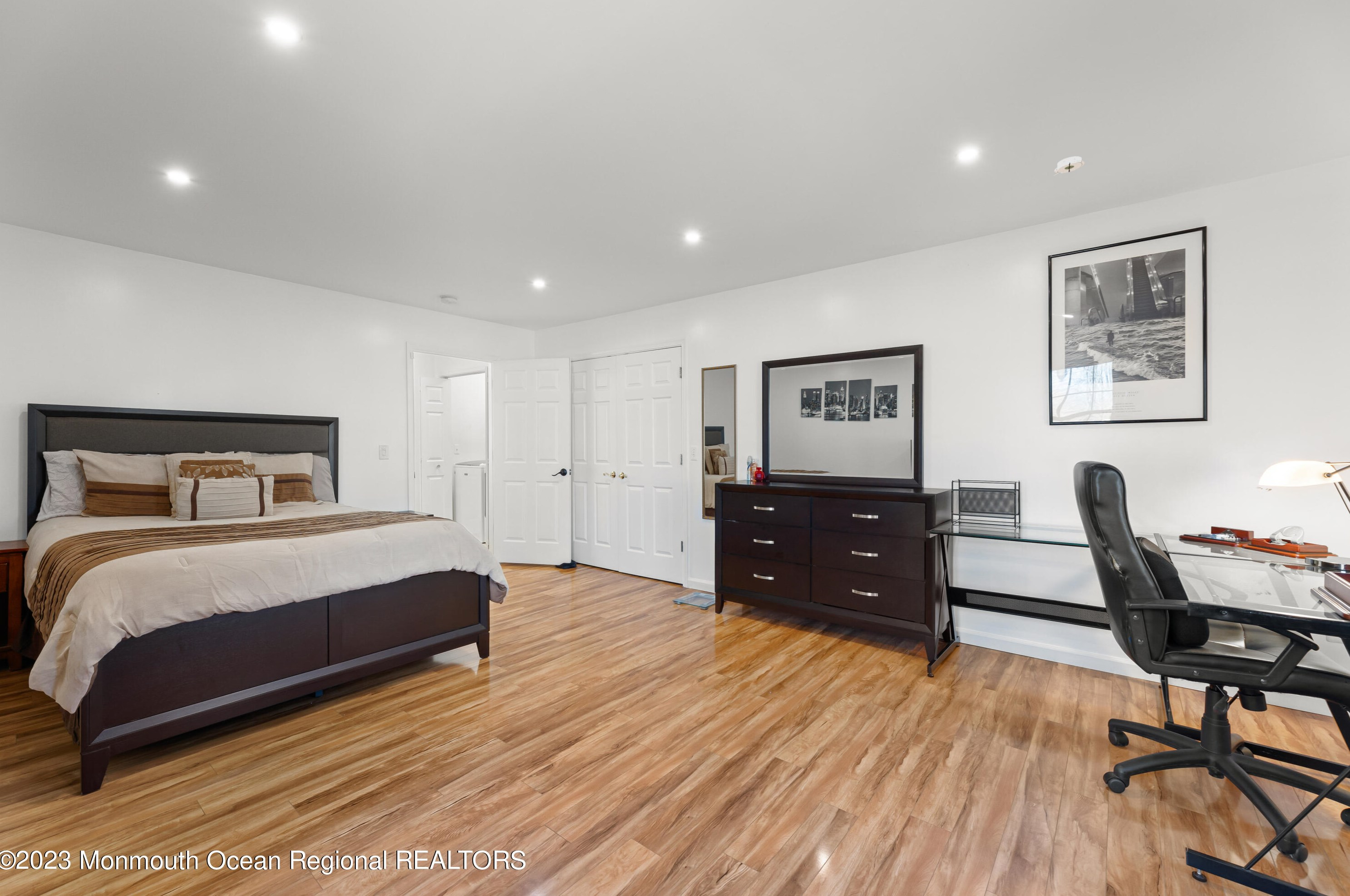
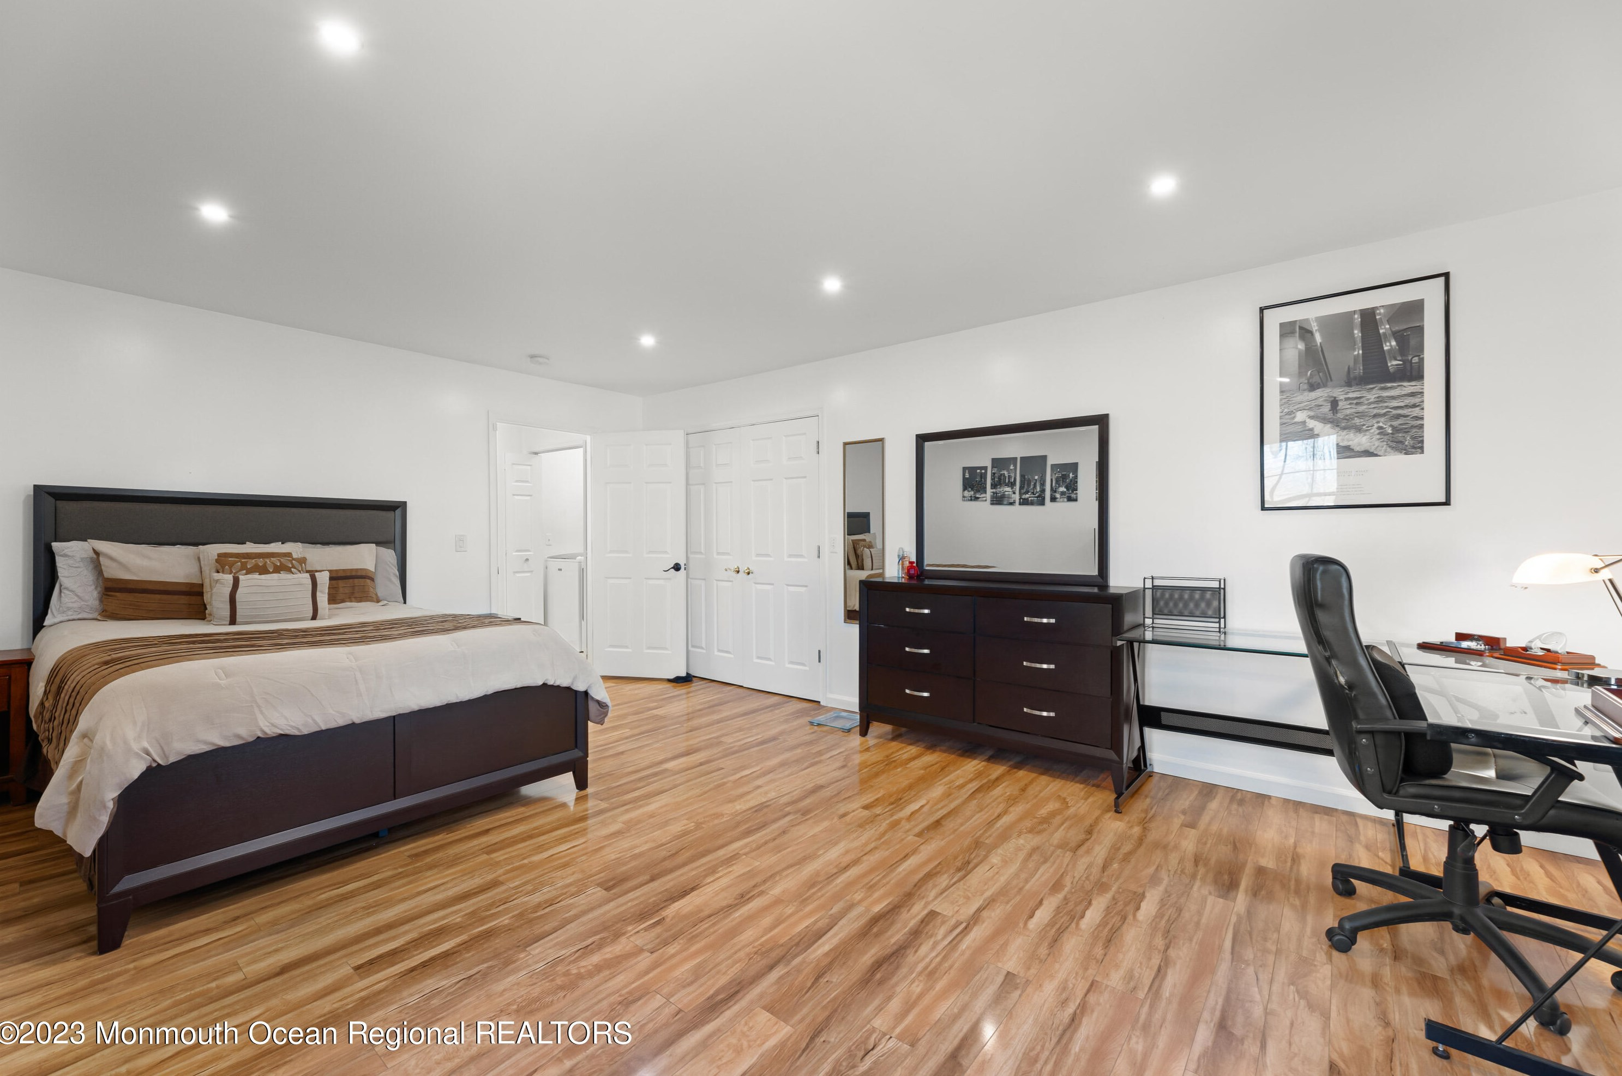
- smoke detector [1053,156,1085,177]
